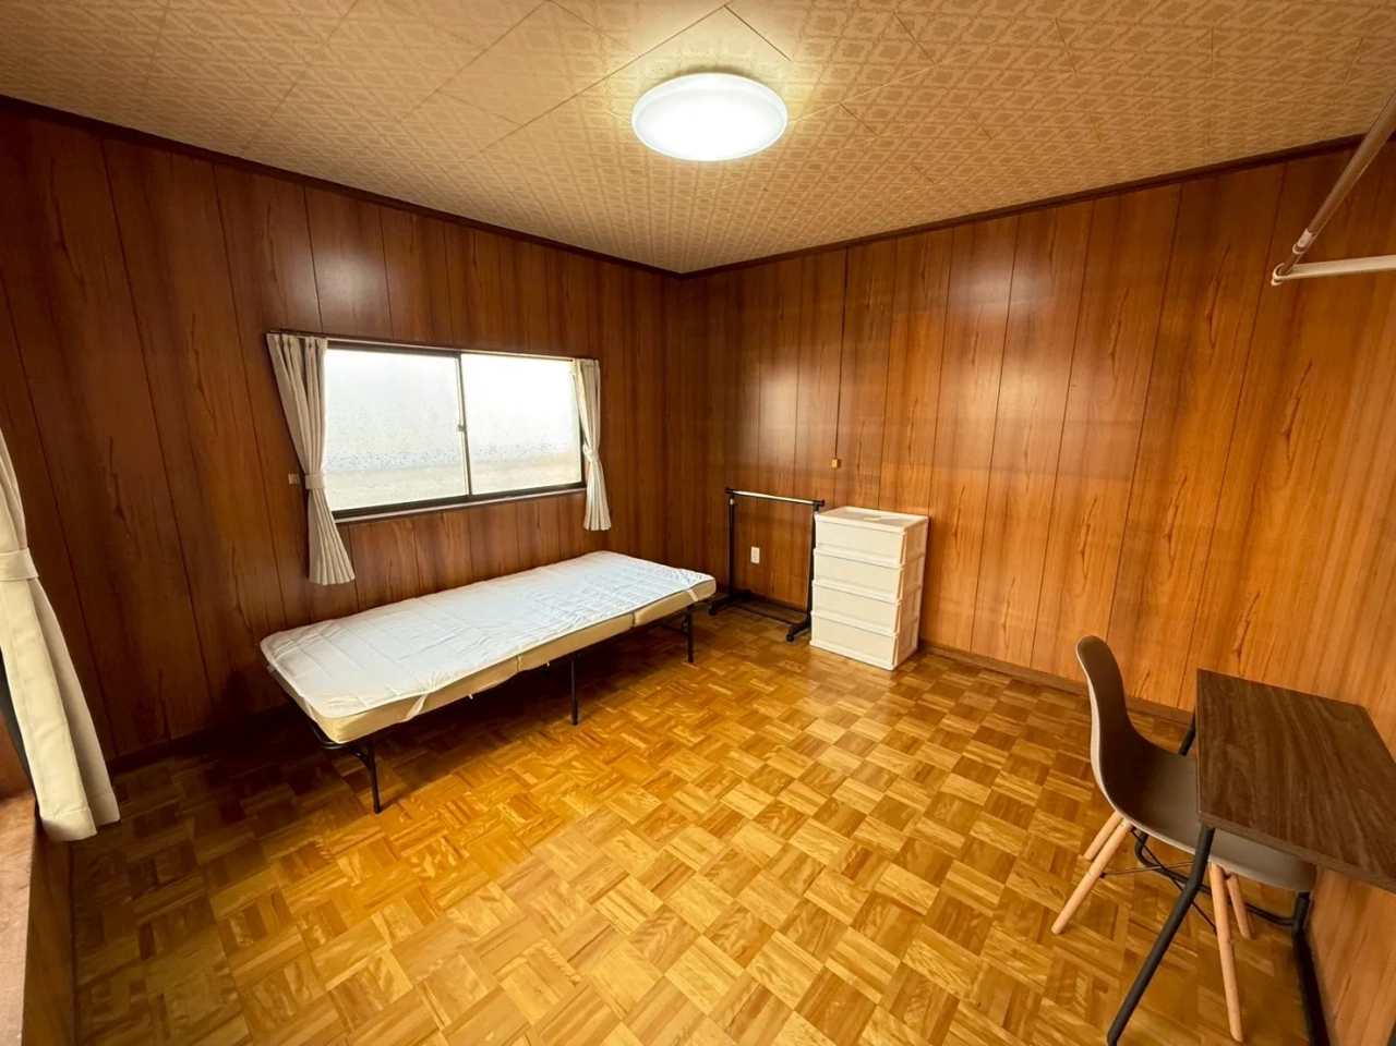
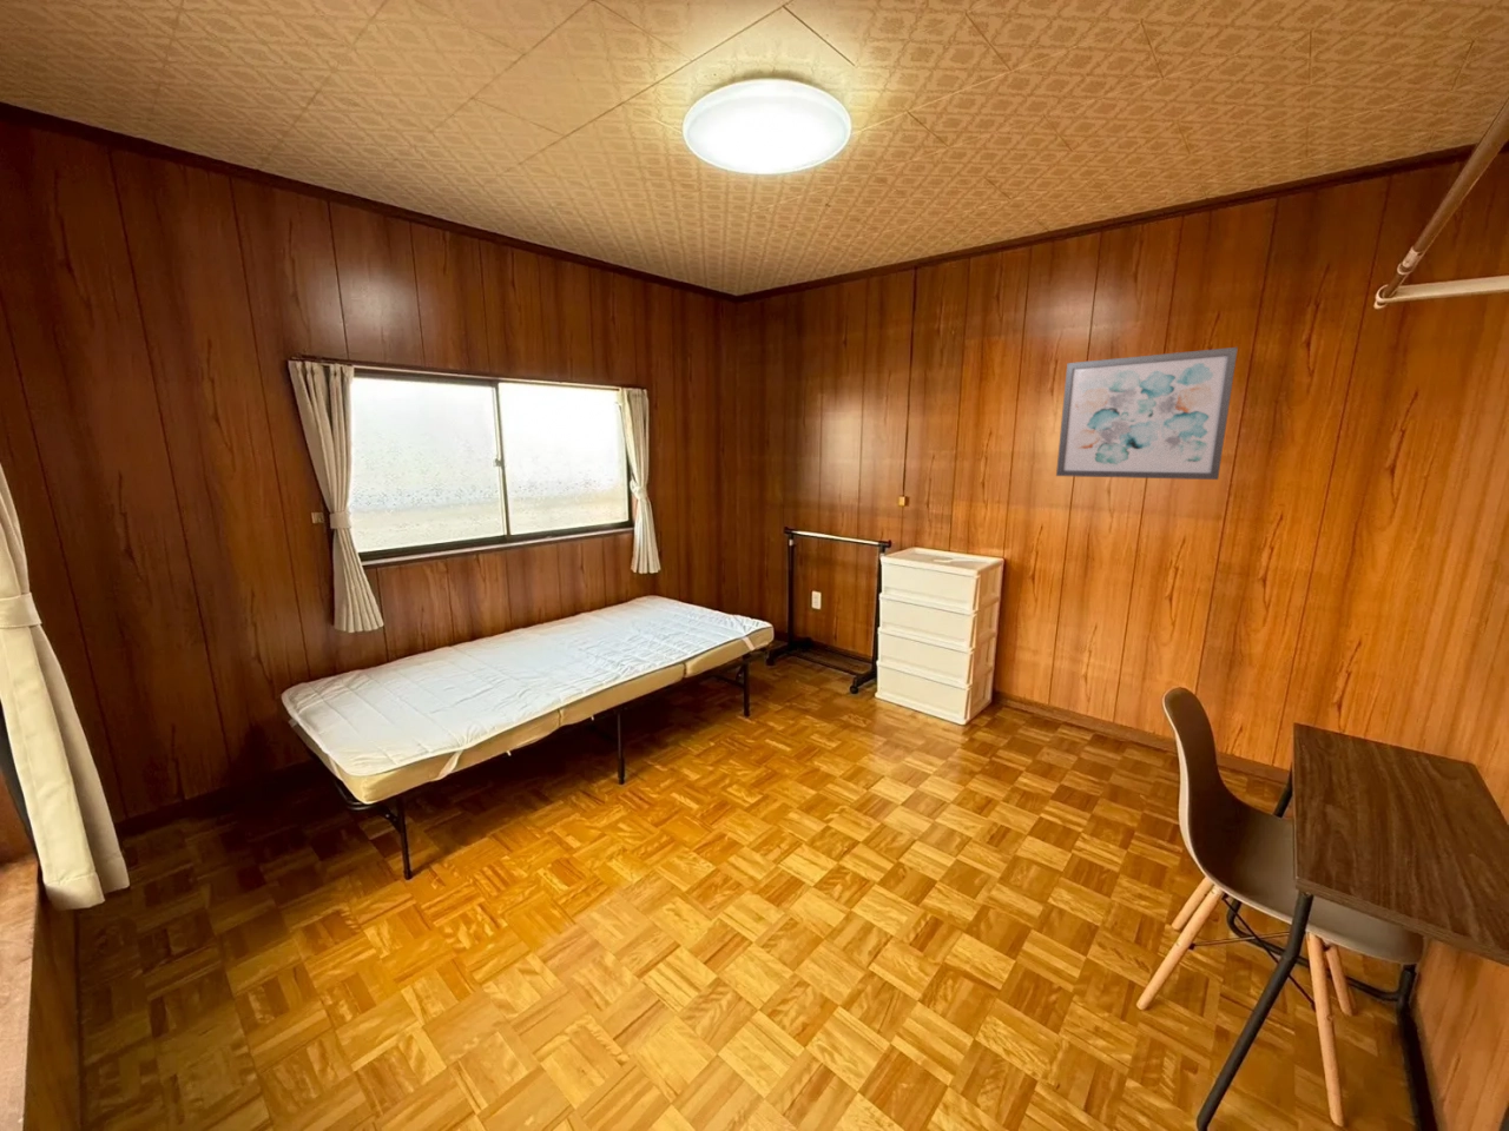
+ wall art [1055,347,1239,481]
